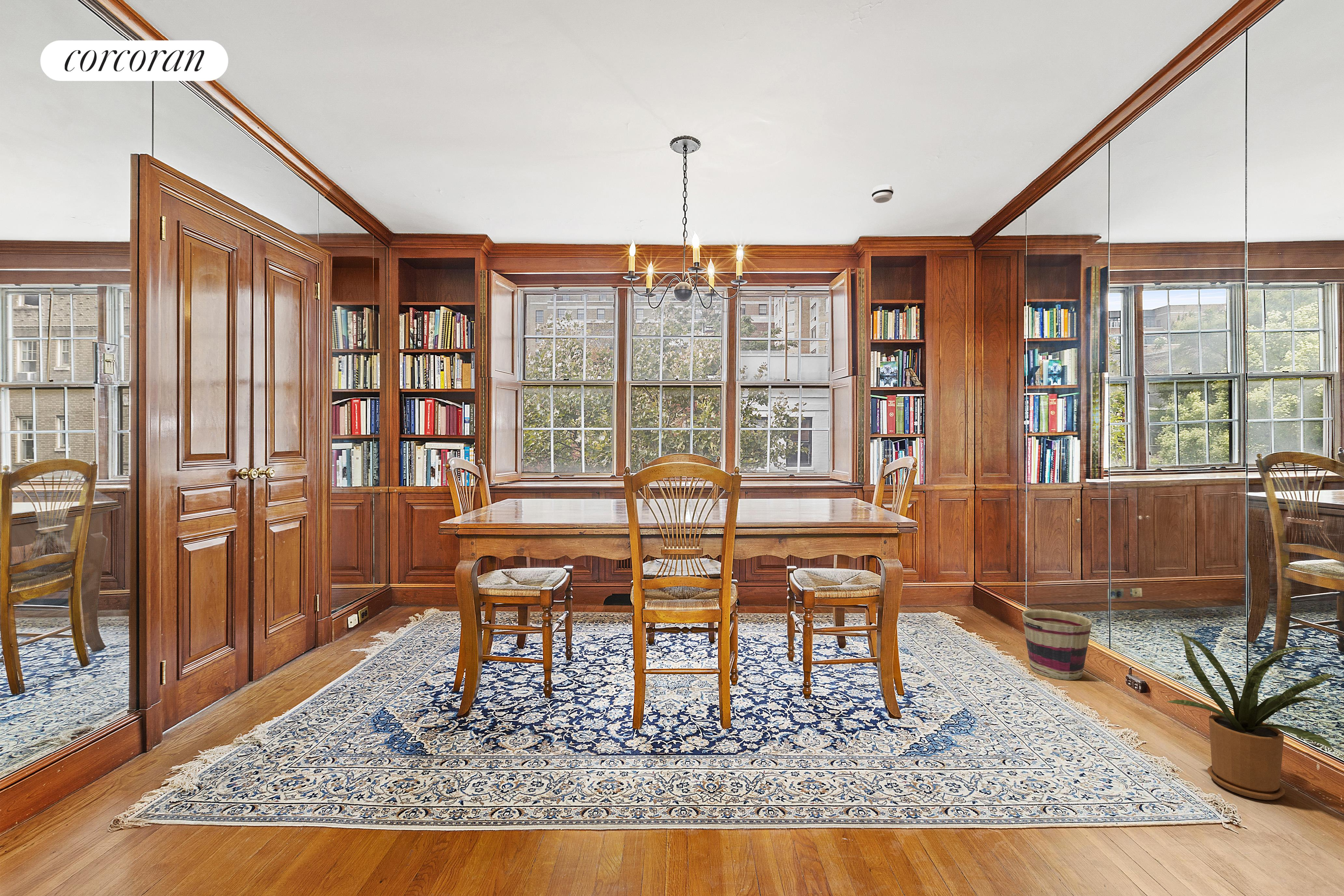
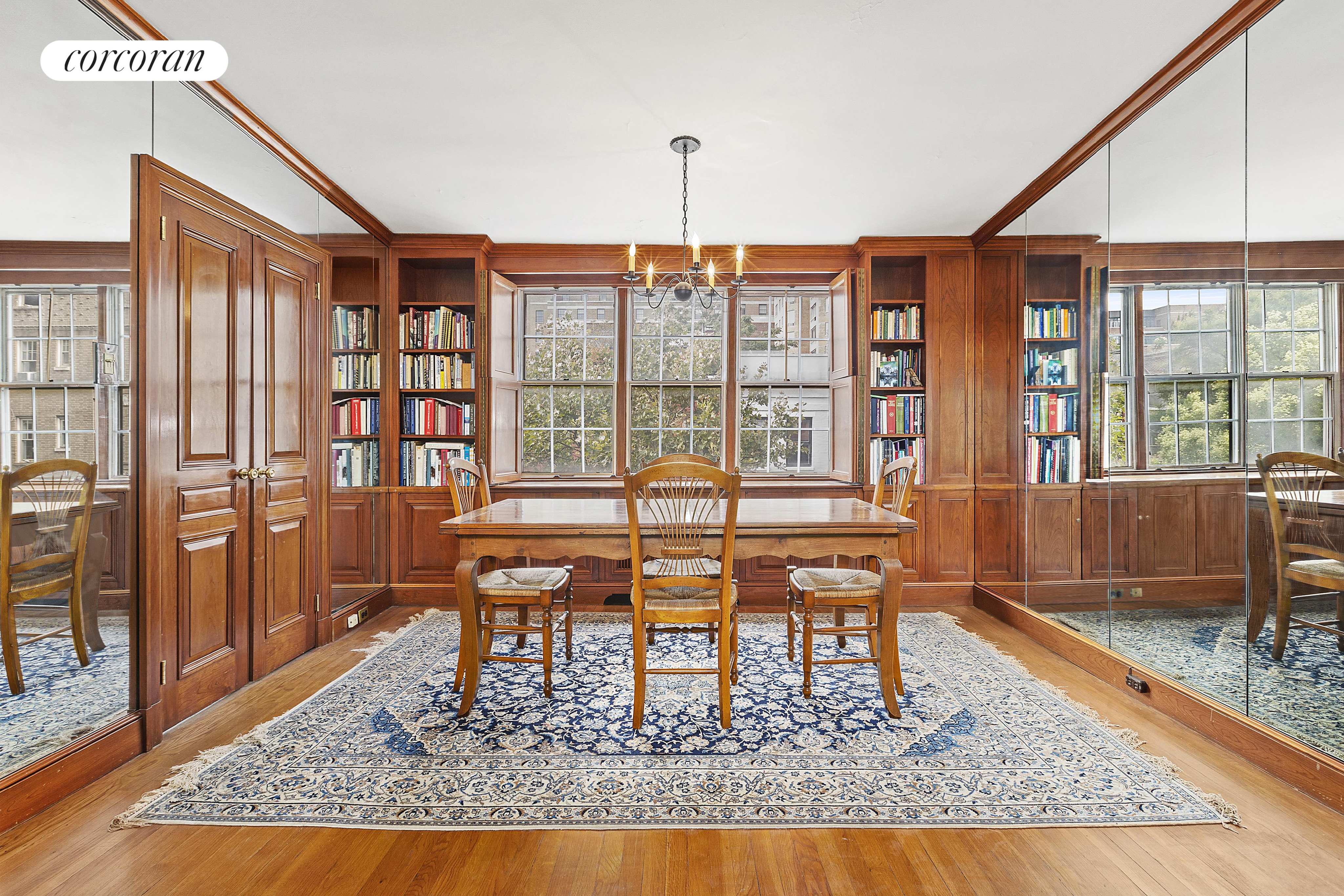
- basket [1021,609,1092,680]
- house plant [1165,629,1336,801]
- smoke detector [871,184,894,203]
